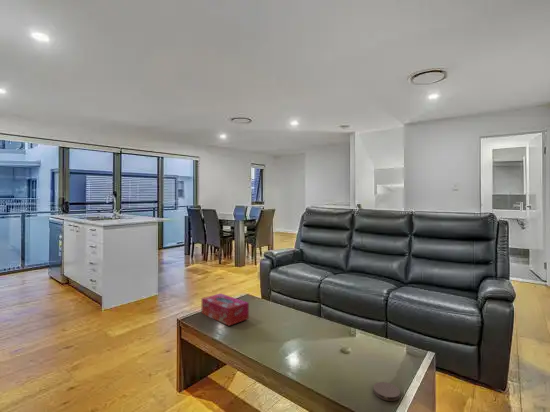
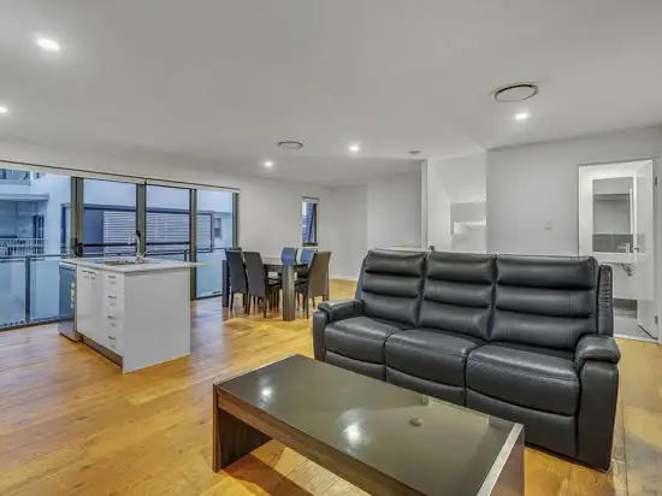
- coaster [372,381,401,402]
- tissue box [201,292,250,327]
